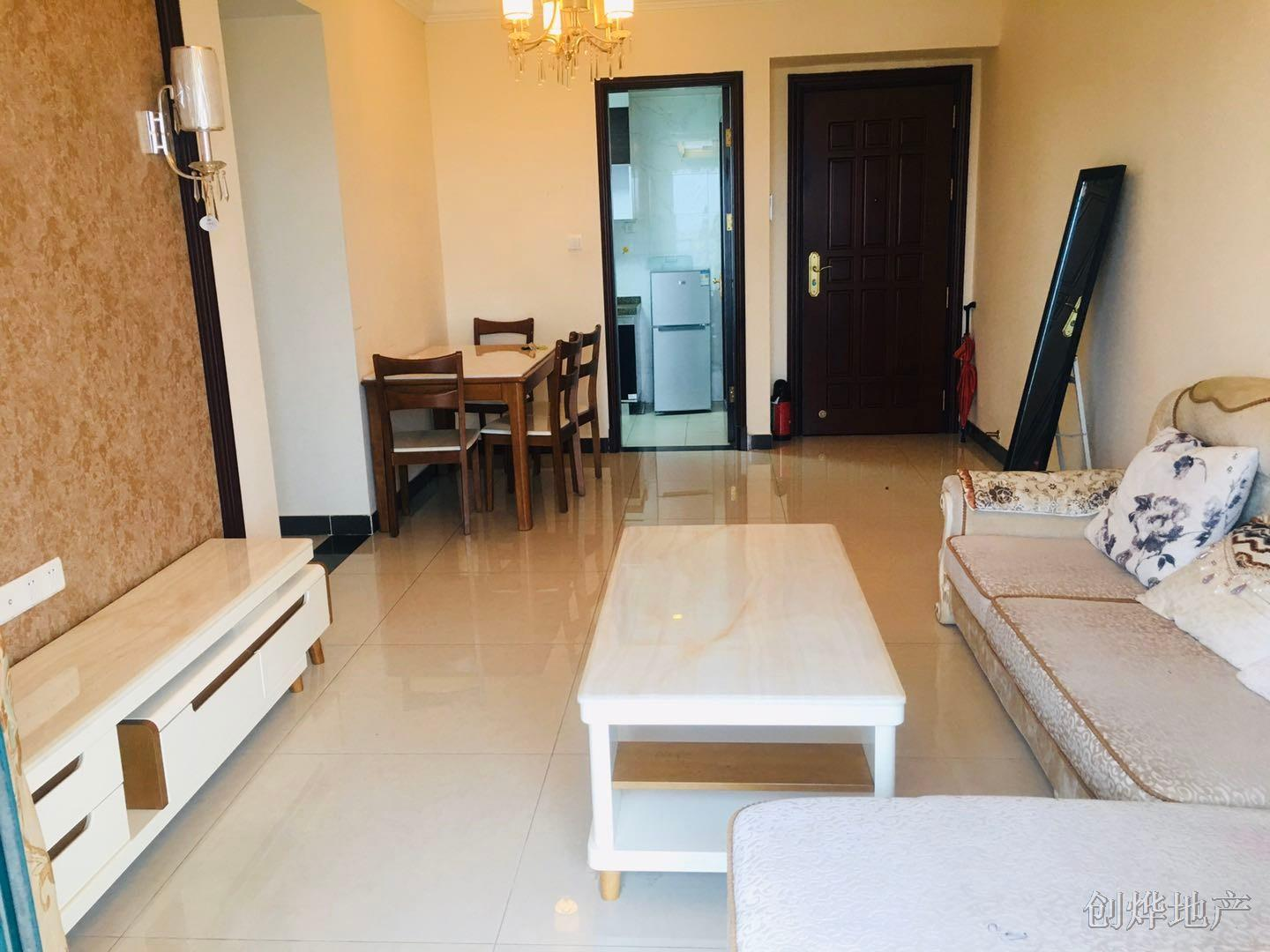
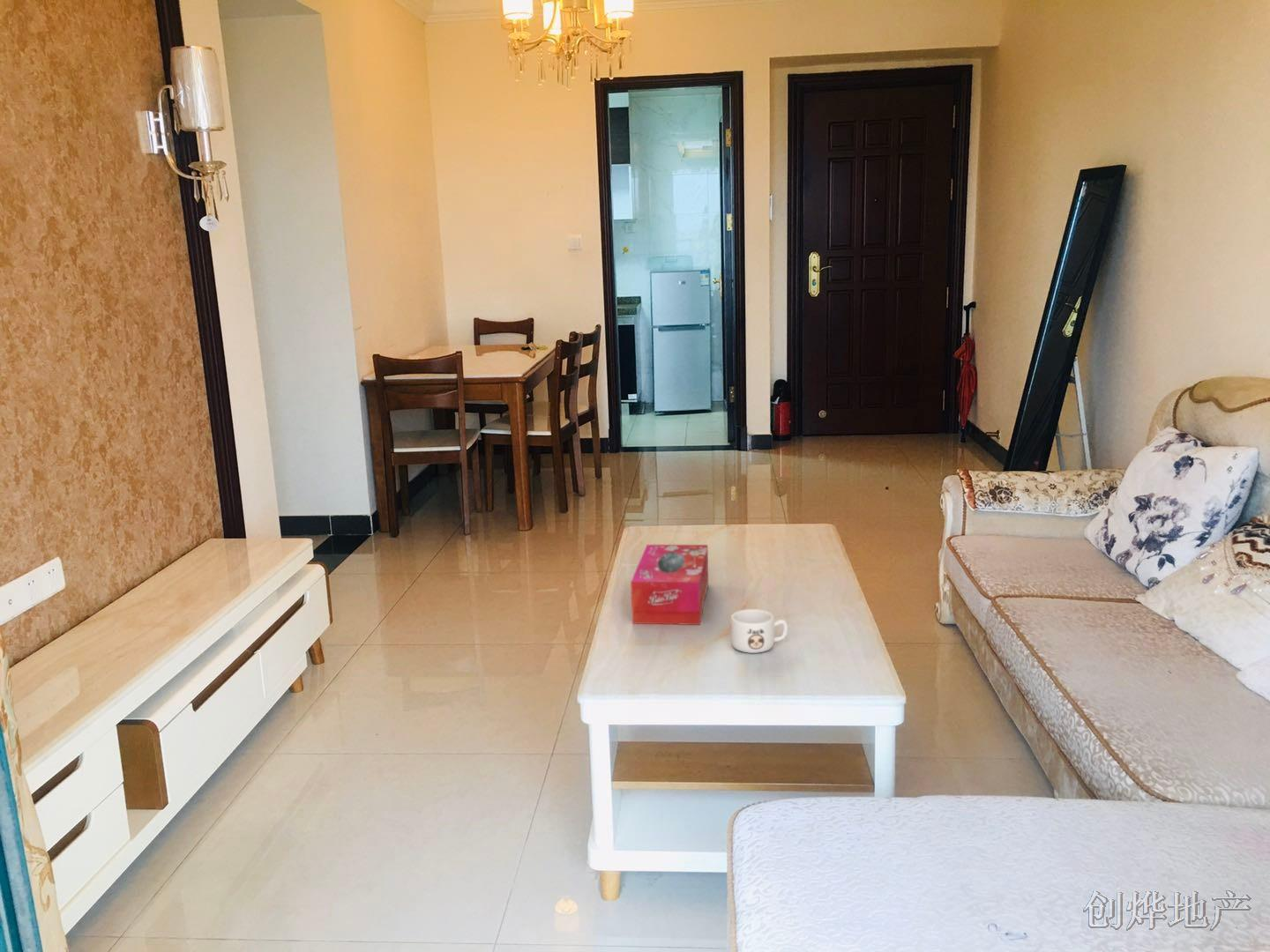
+ tissue box [630,544,709,626]
+ mug [730,608,788,654]
